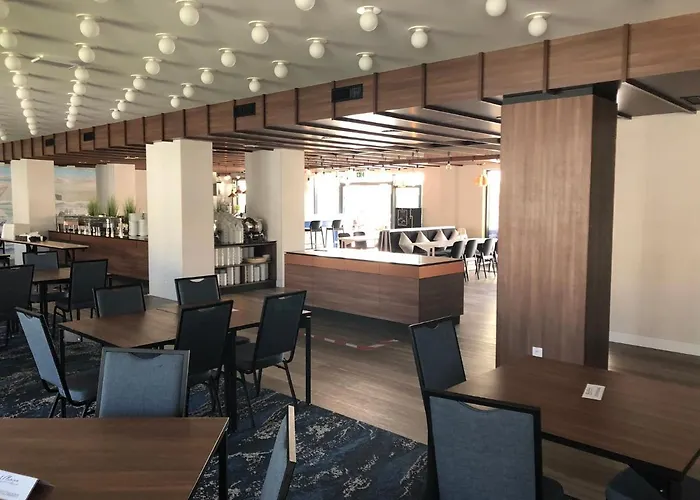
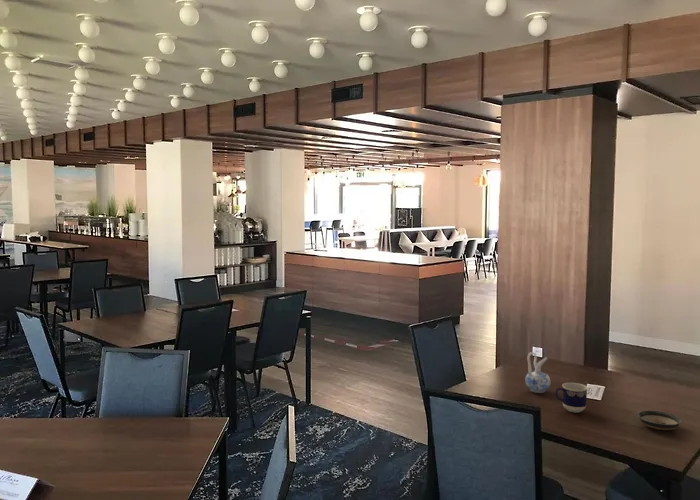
+ ceramic pitcher [524,351,551,394]
+ saucer [636,410,682,431]
+ cup [555,382,589,414]
